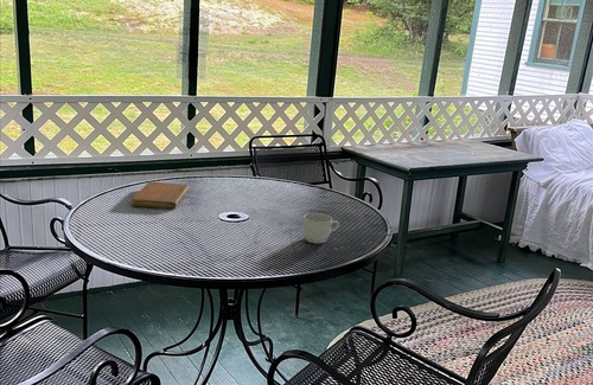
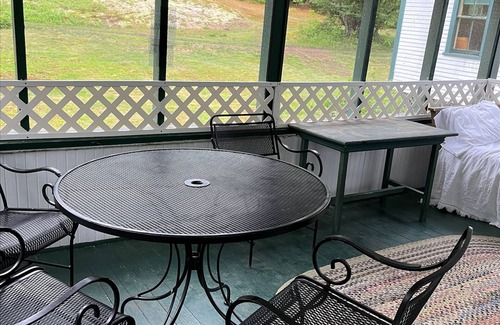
- notebook [130,180,191,210]
- mug [301,212,340,244]
